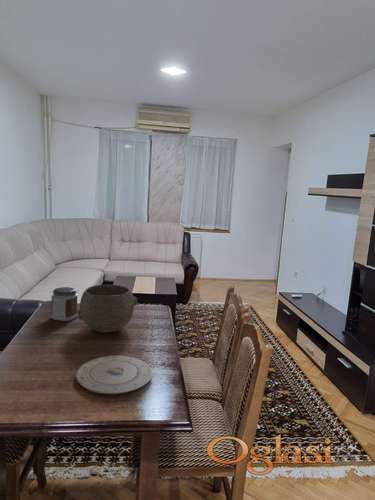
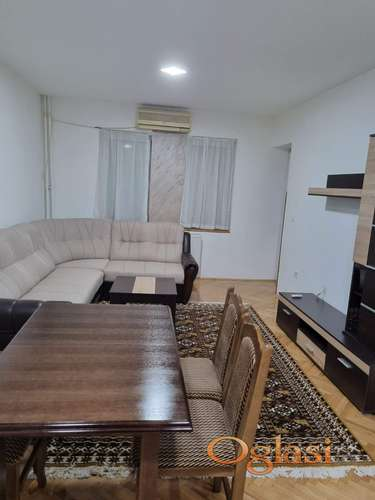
- plate [75,355,153,395]
- bowl [77,284,138,334]
- jar [50,286,79,322]
